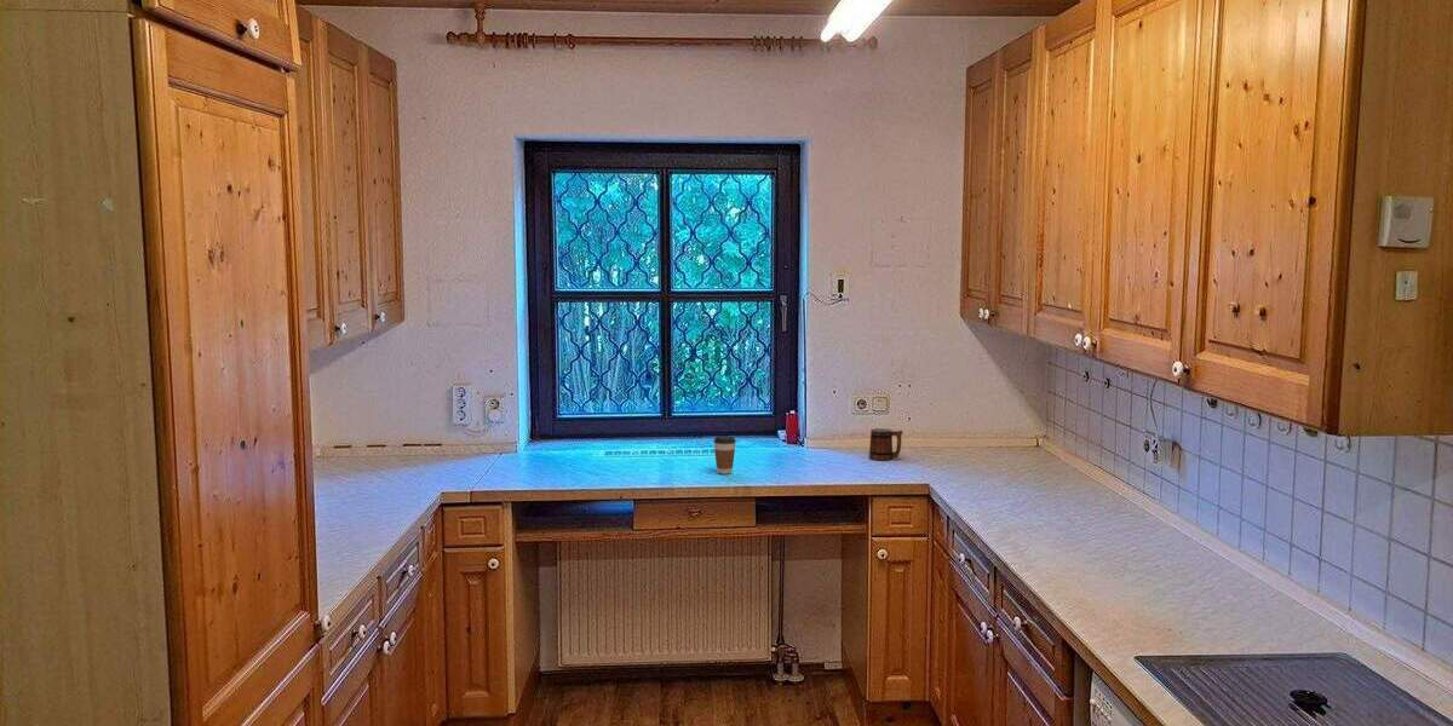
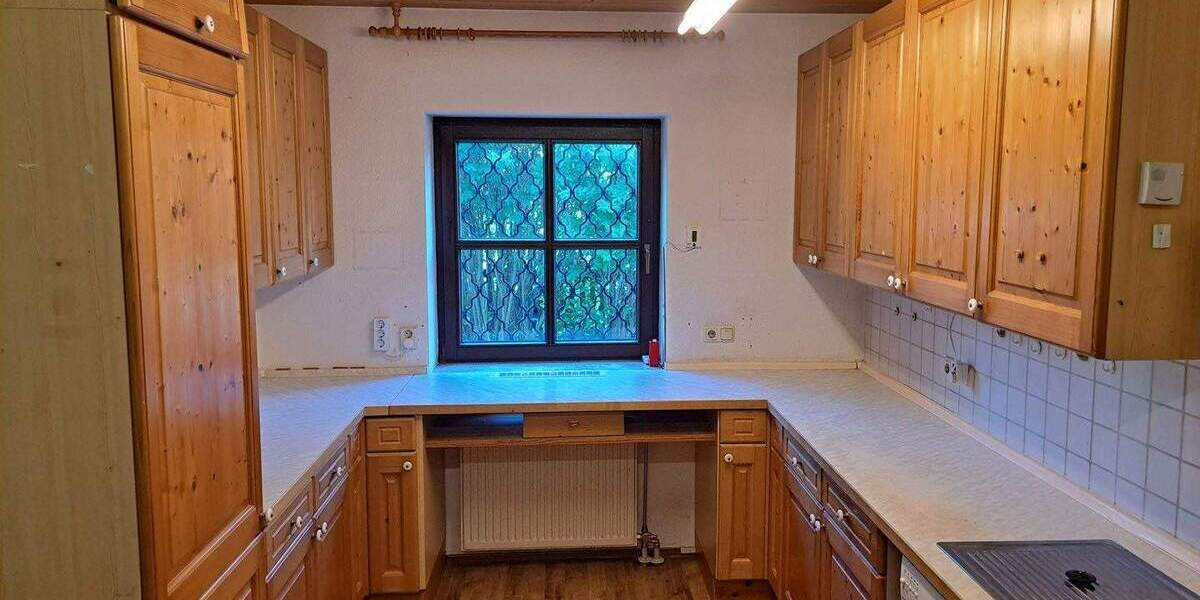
- coffee cup [713,434,737,476]
- mug [868,427,903,461]
